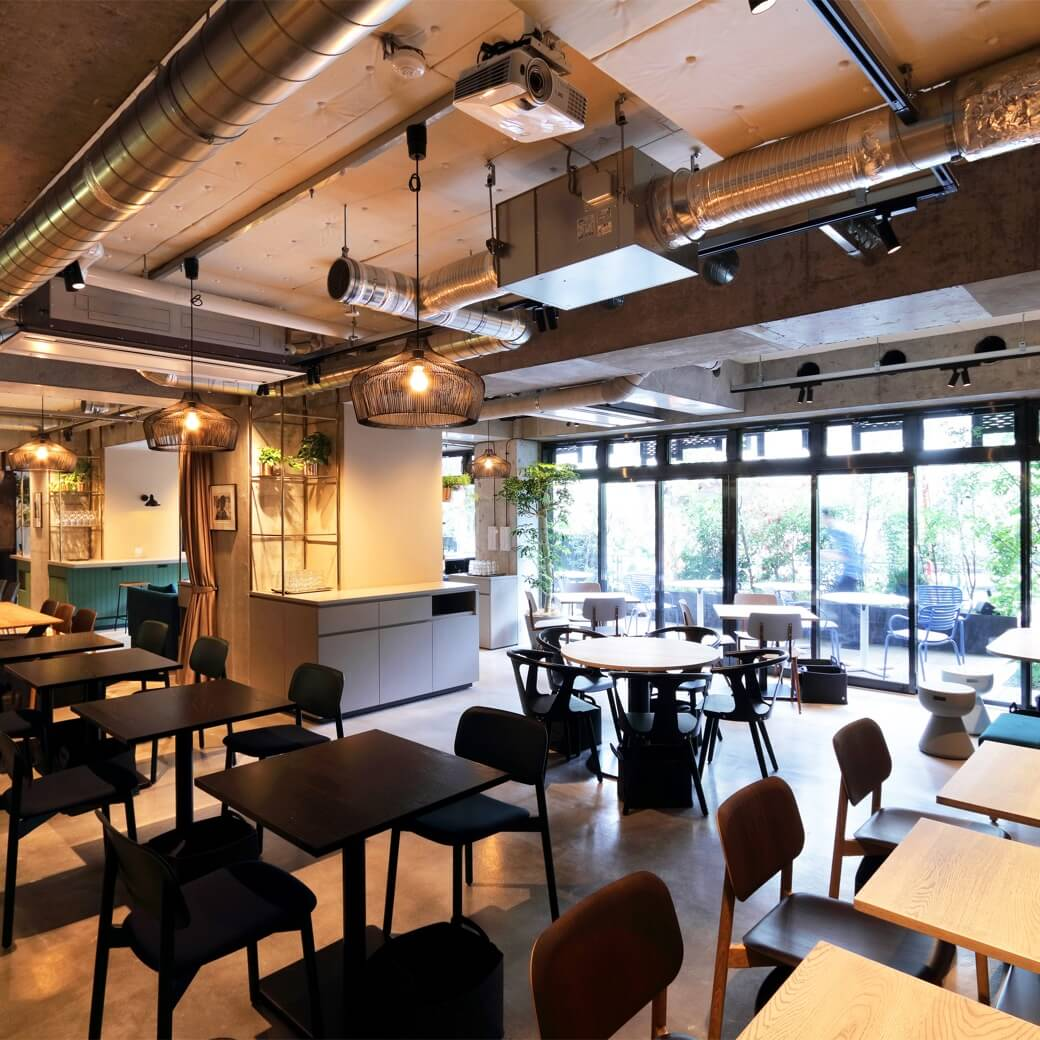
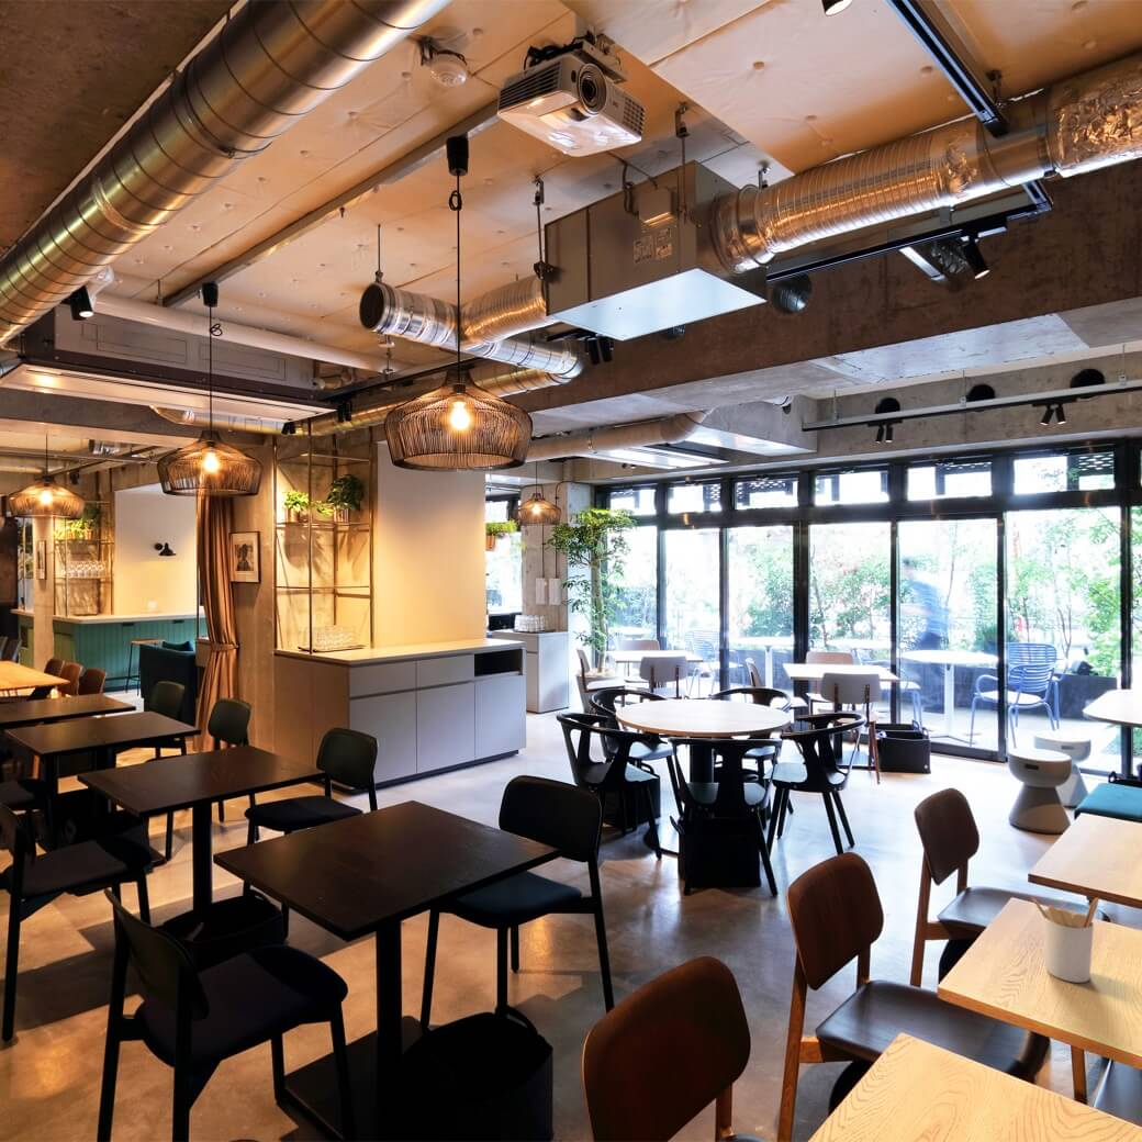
+ utensil holder [1030,896,1100,984]
